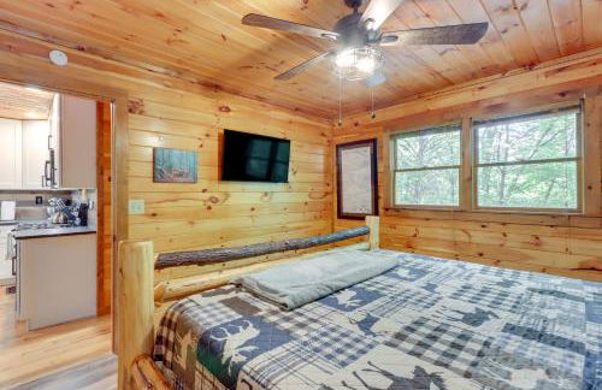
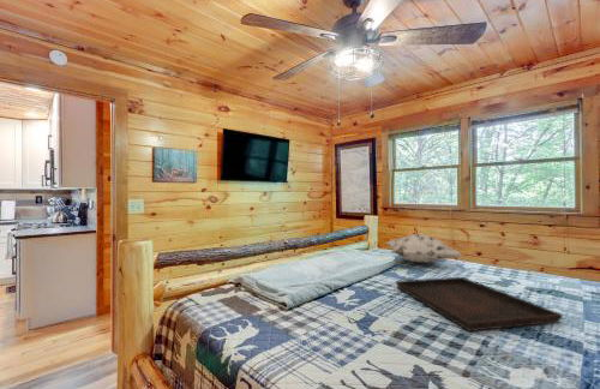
+ decorative pillow [384,233,463,264]
+ serving tray [395,276,563,333]
